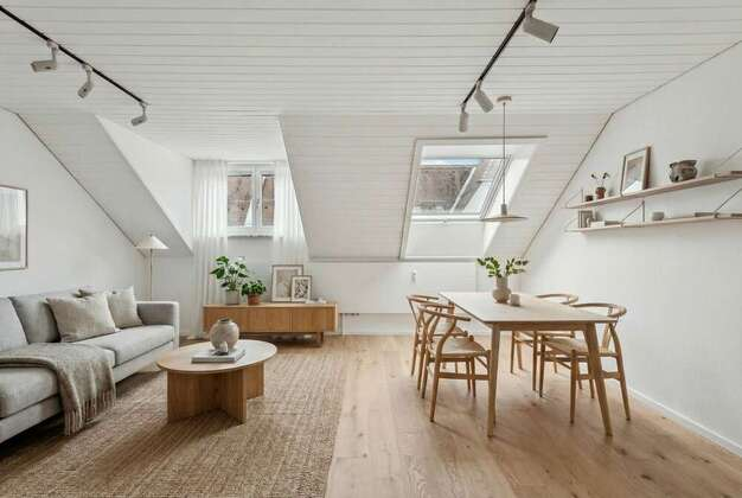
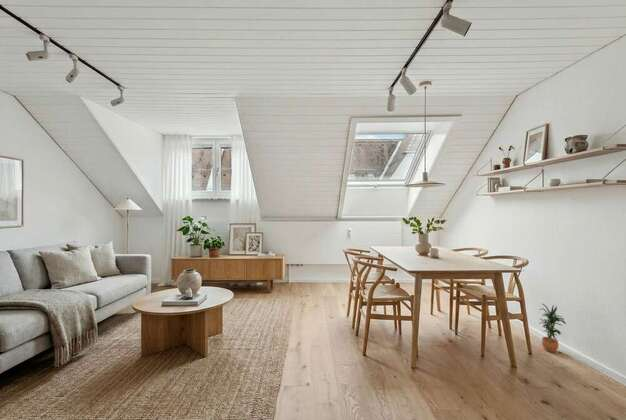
+ potted plant [538,303,567,353]
